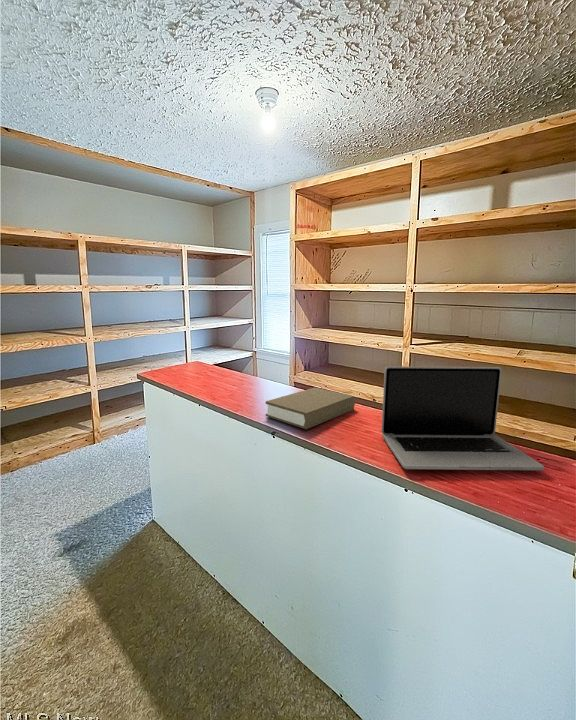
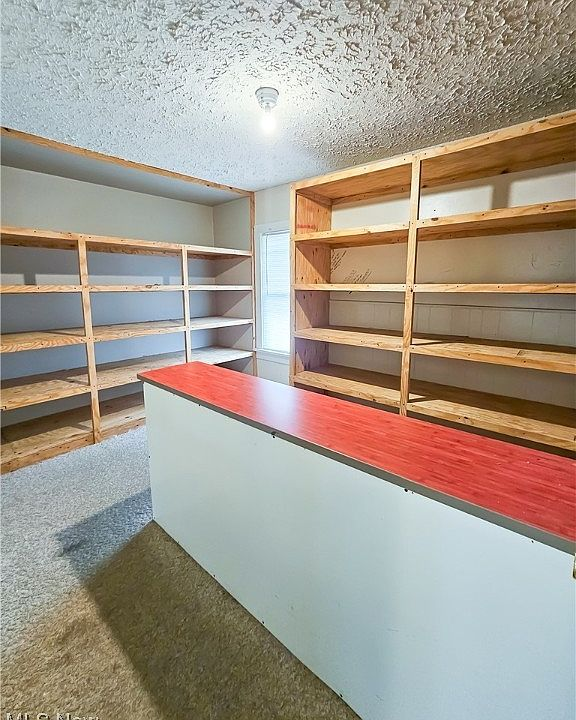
- book [265,387,356,430]
- laptop [381,366,545,471]
